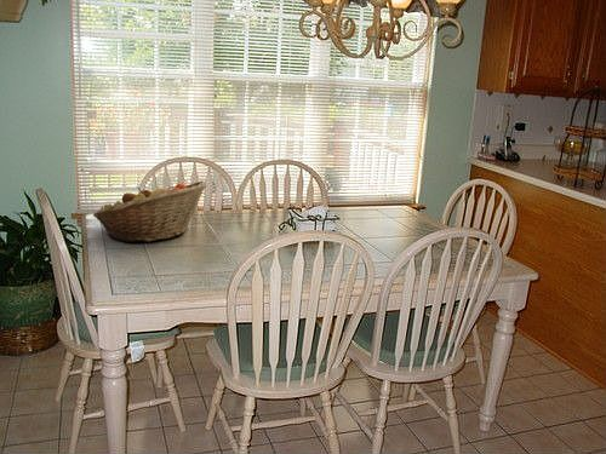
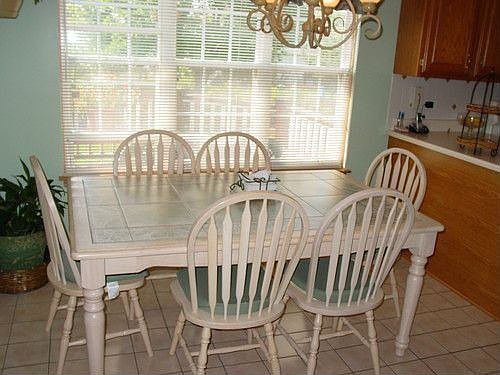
- fruit basket [92,179,208,243]
